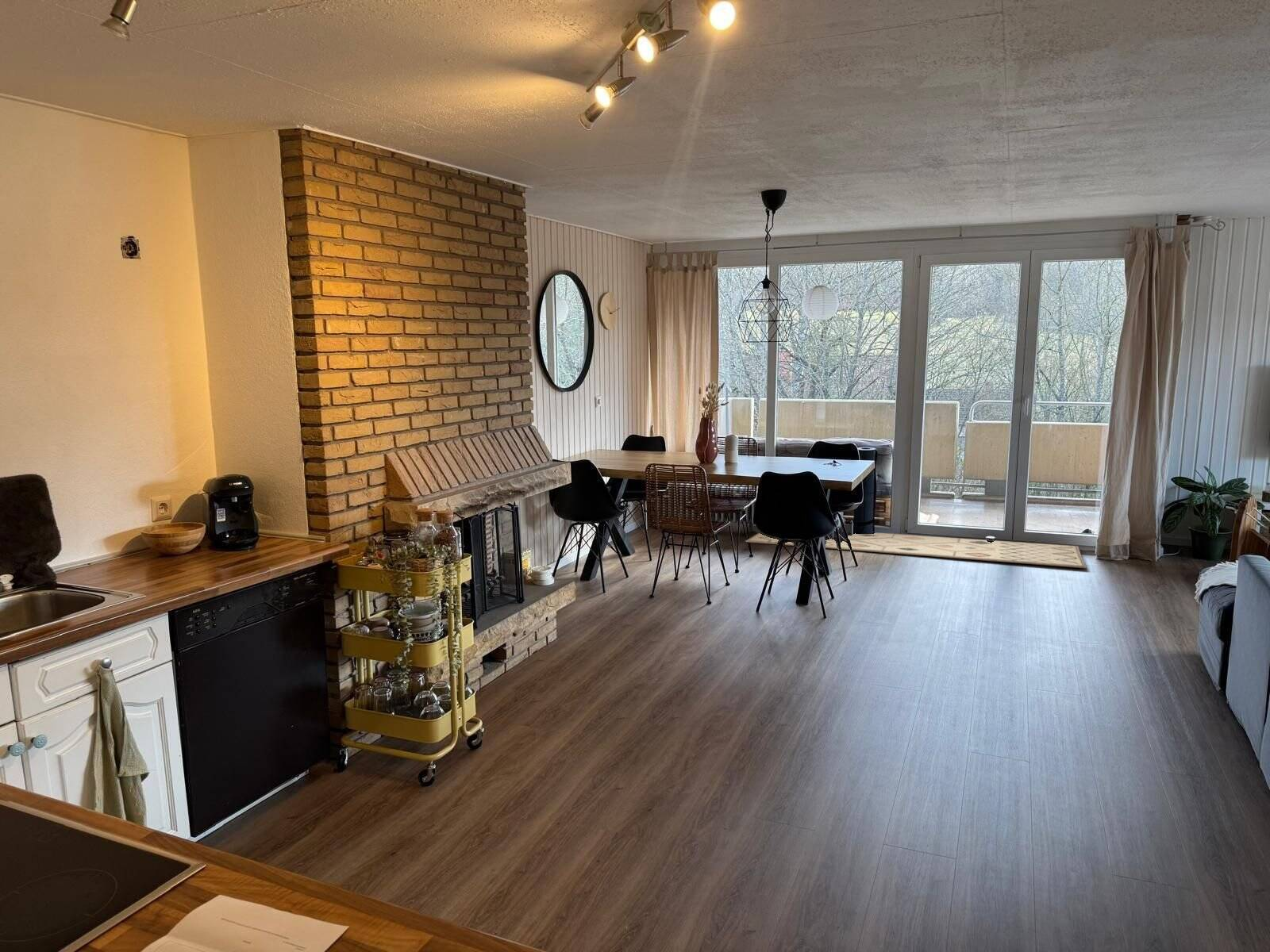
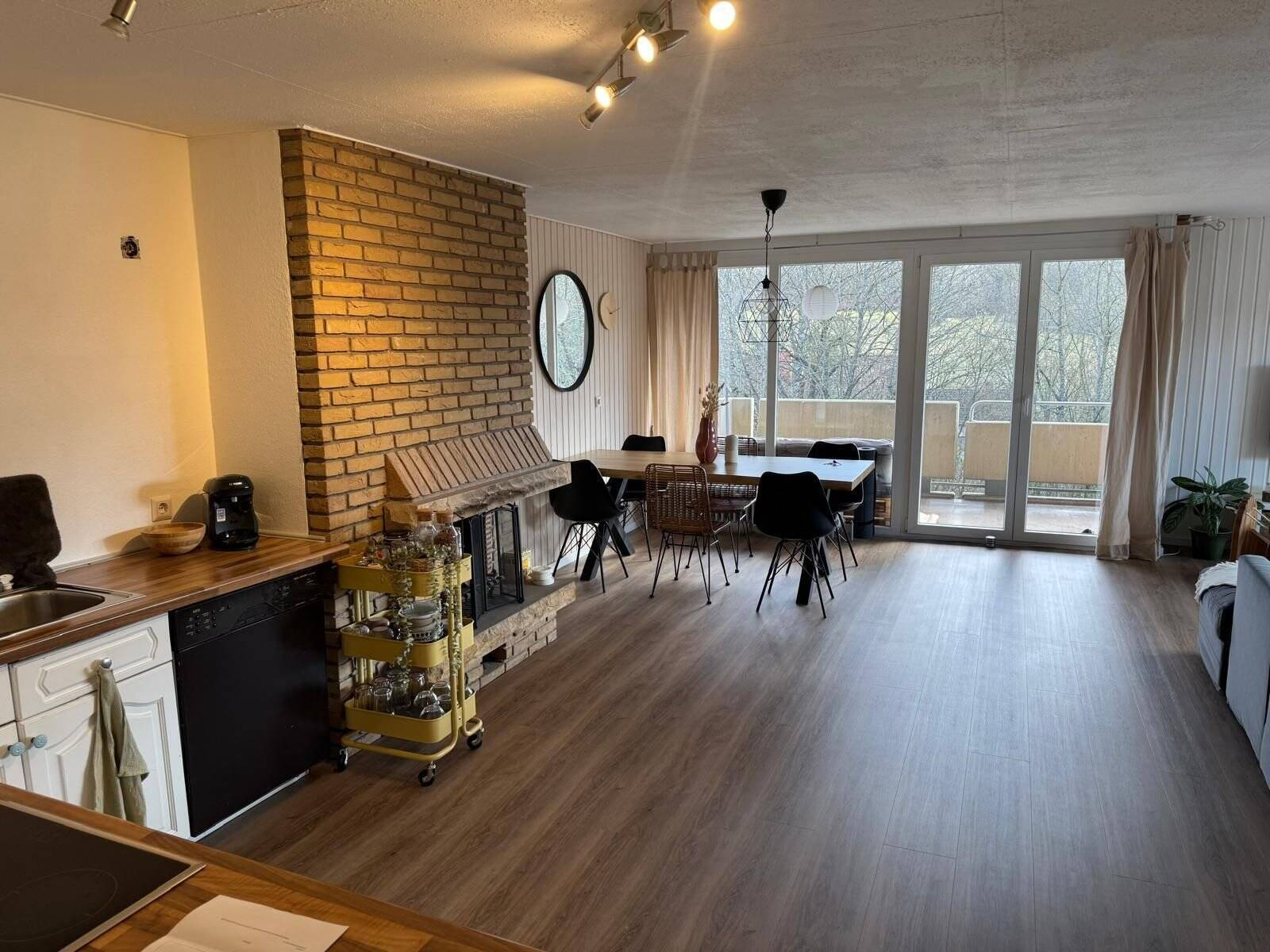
- rug [745,532,1087,569]
